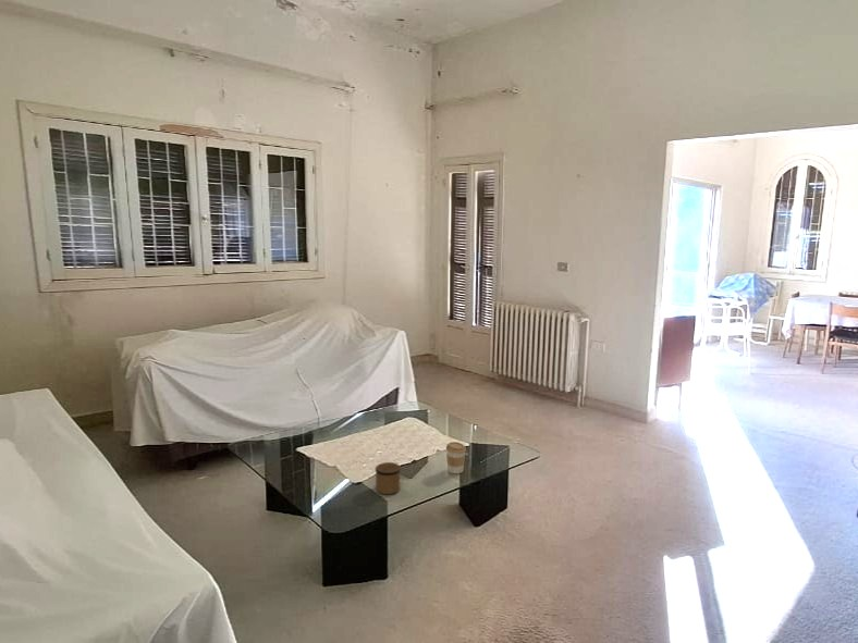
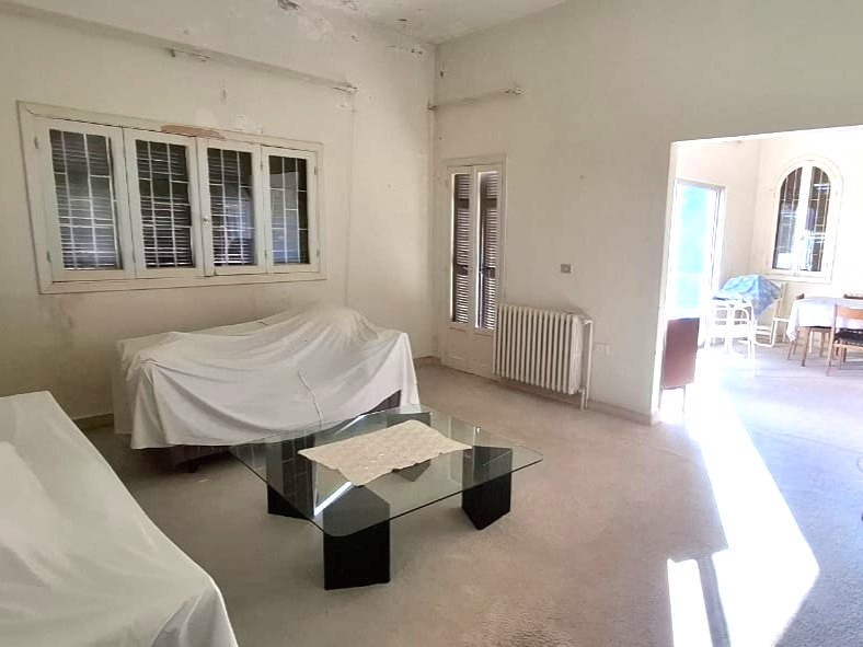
- speaker [375,461,406,495]
- coffee cup [445,441,467,474]
